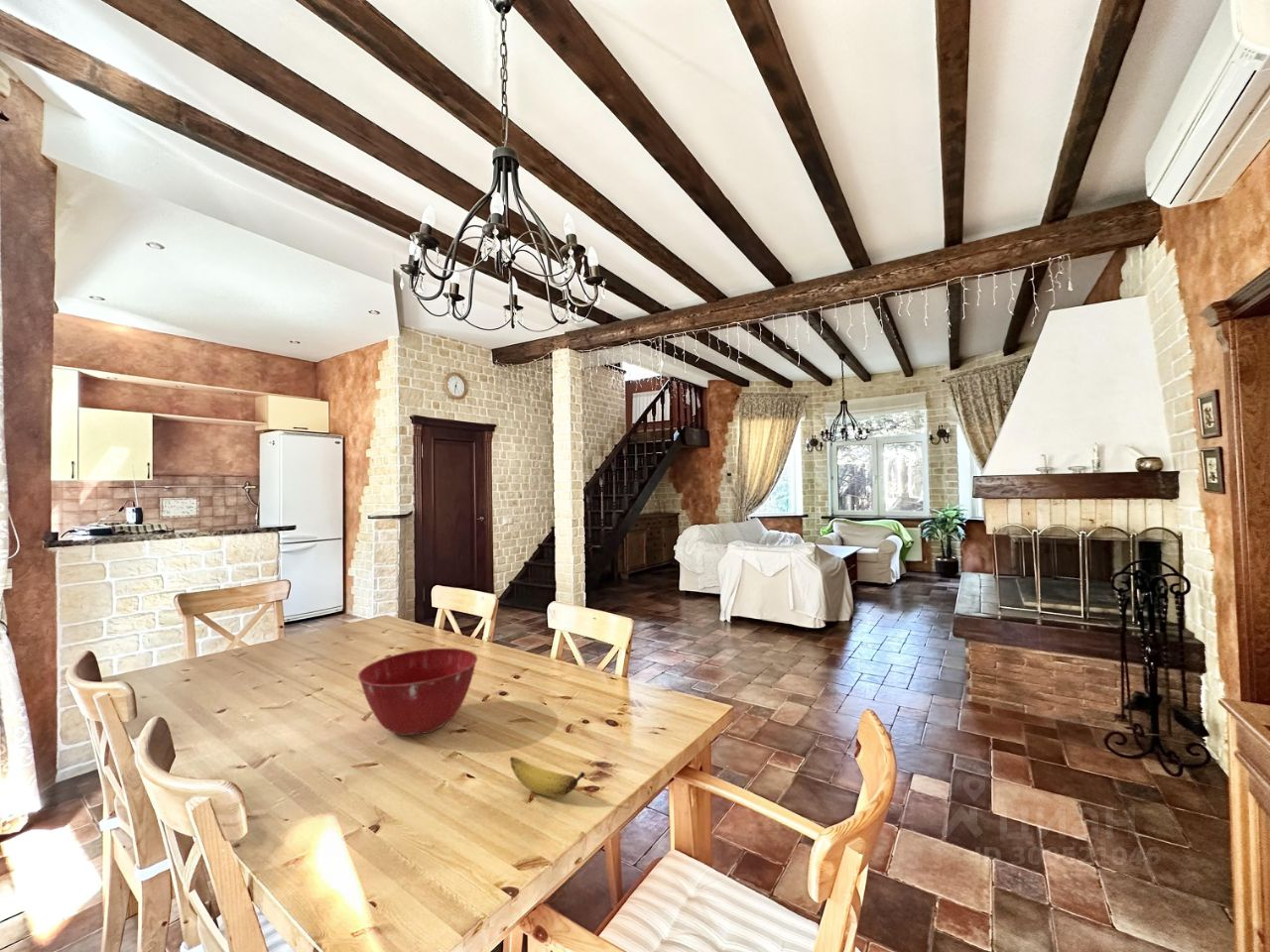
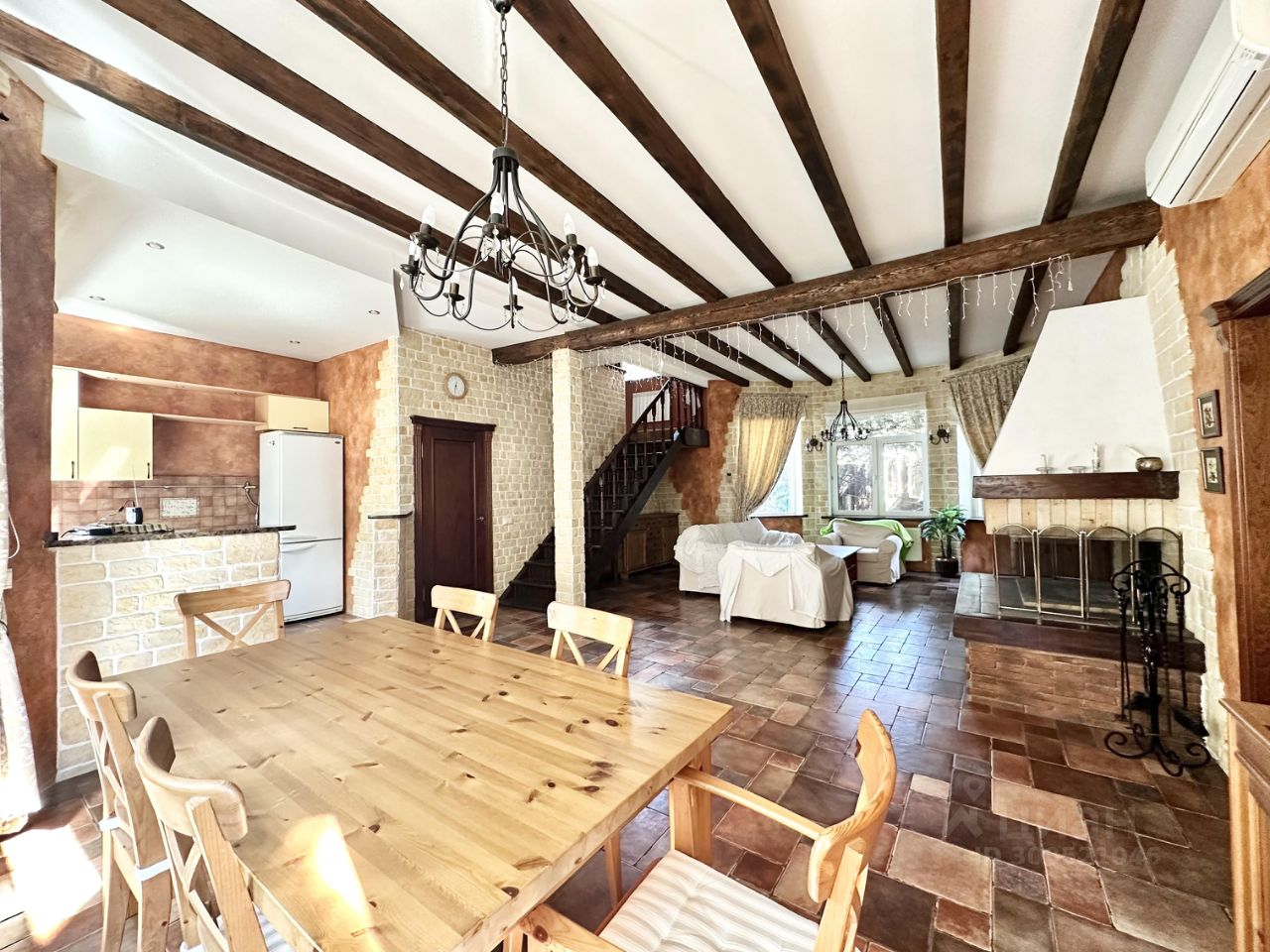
- mixing bowl [357,648,478,737]
- banana [509,756,586,798]
